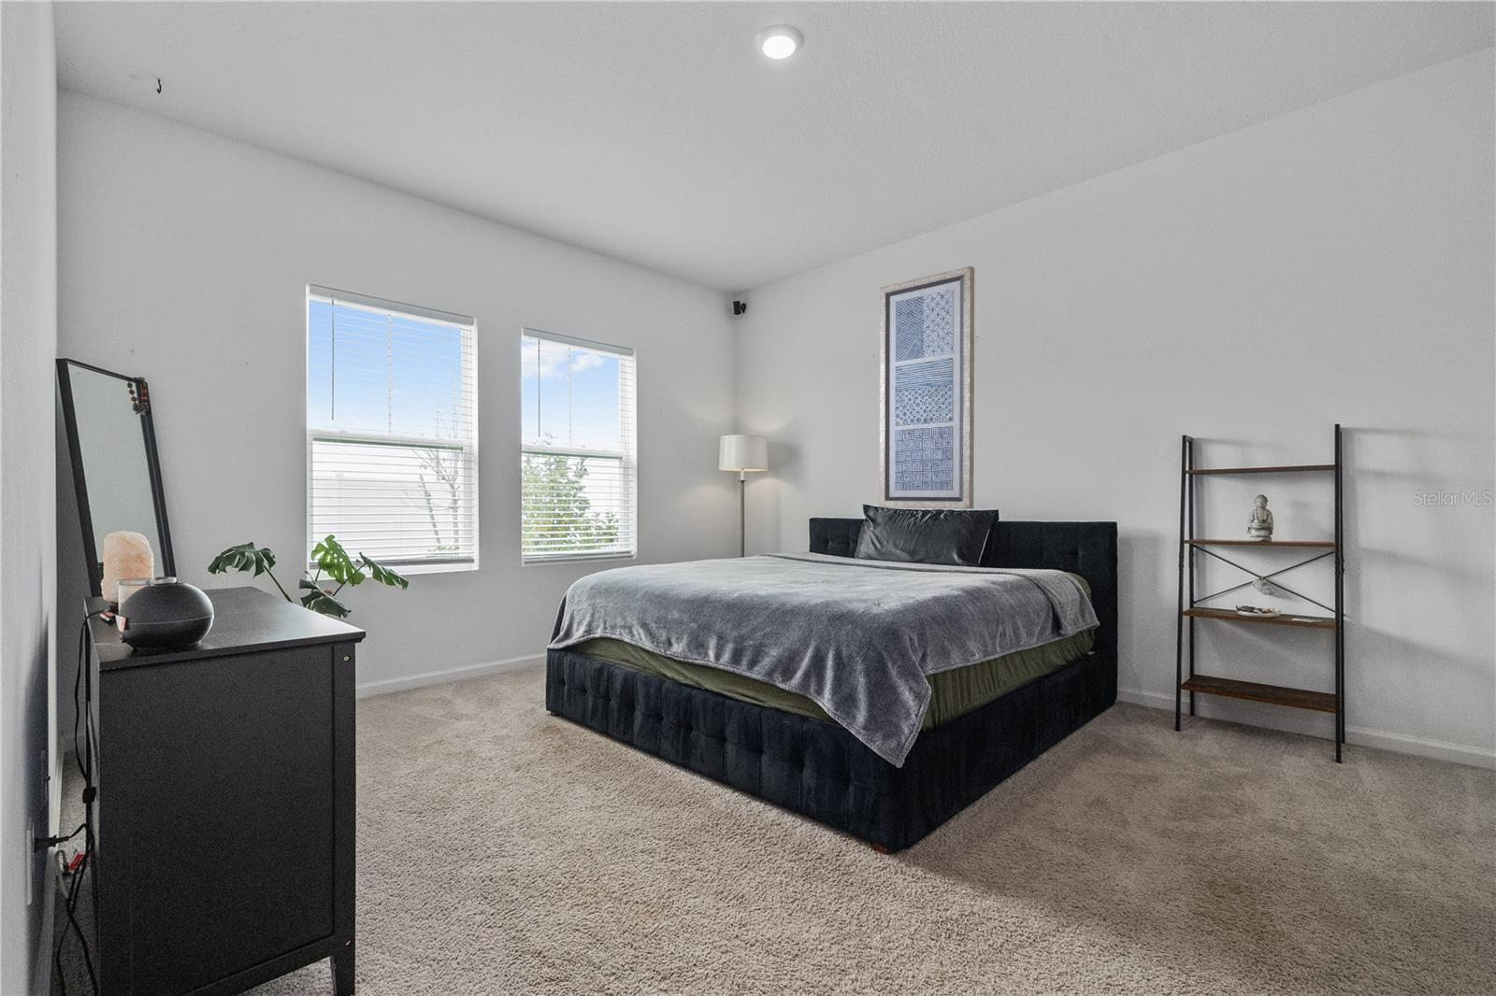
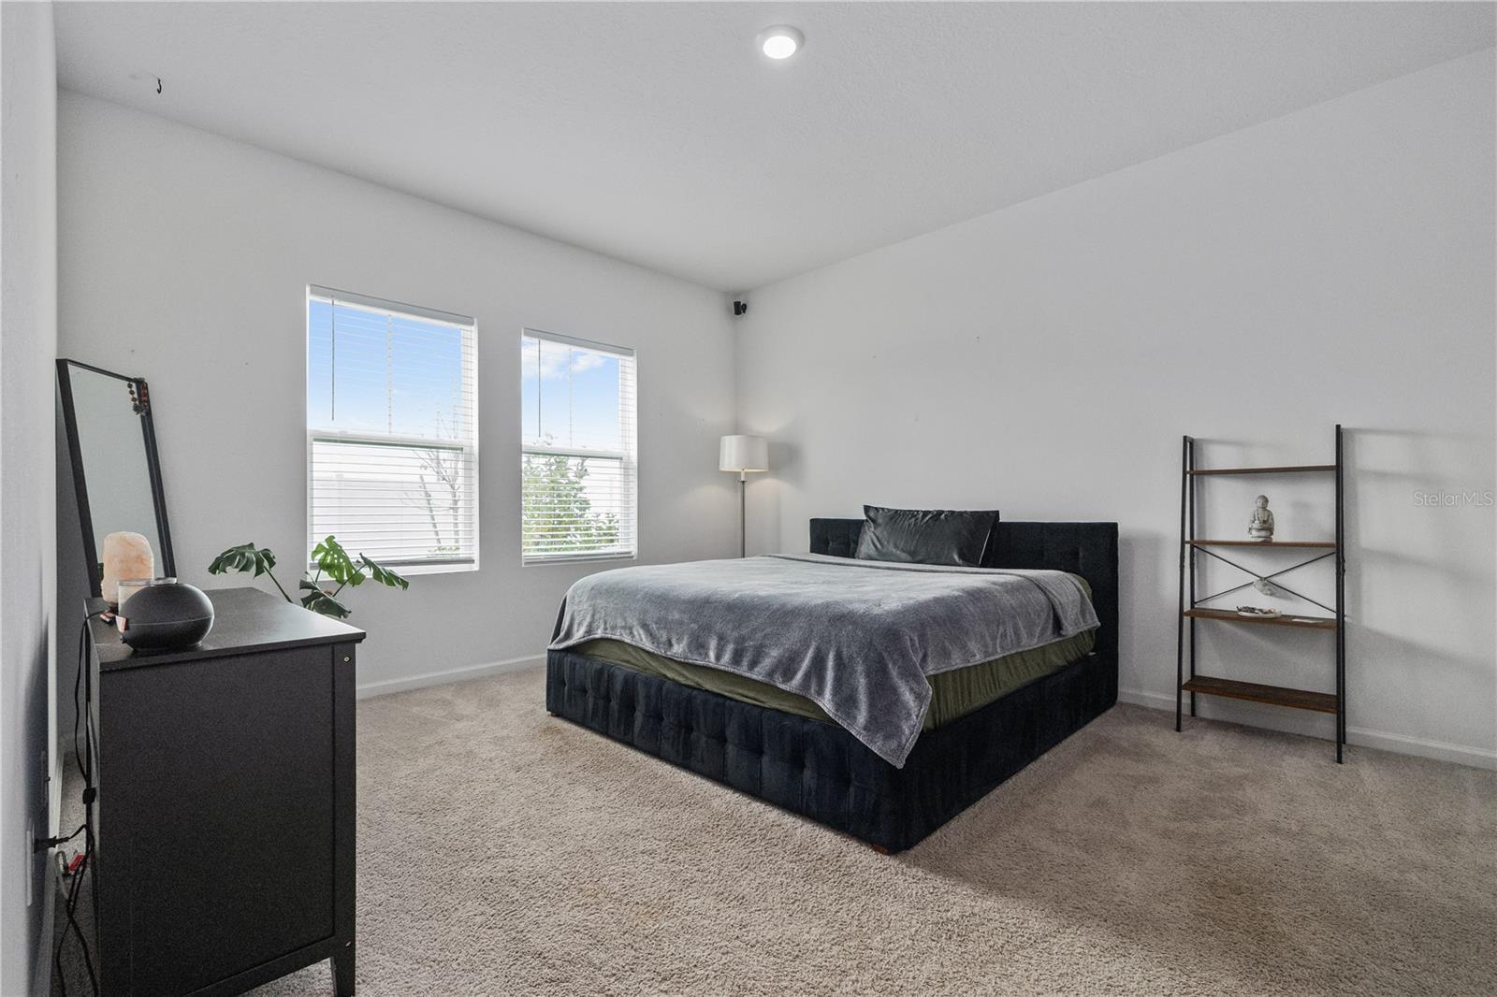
- wall art [878,266,975,510]
